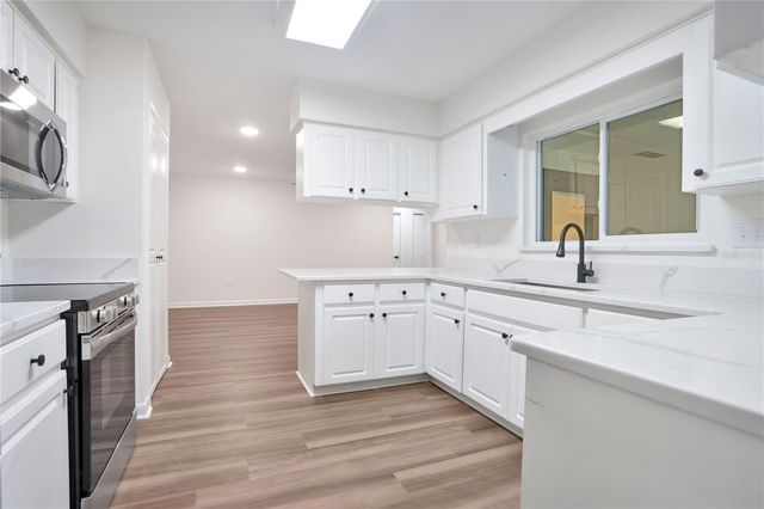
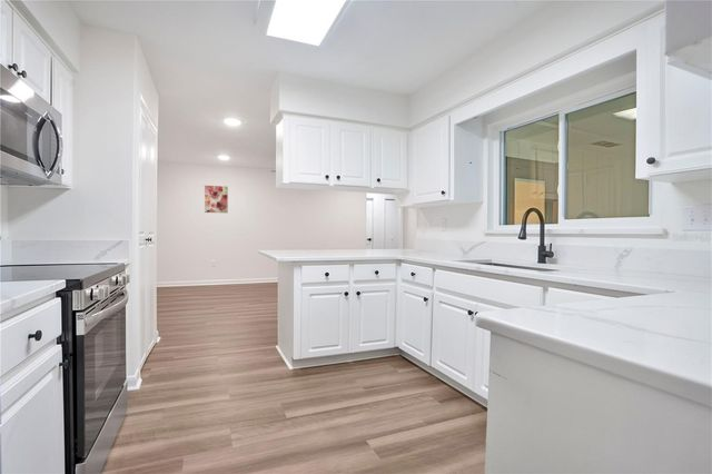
+ wall art [204,185,229,214]
